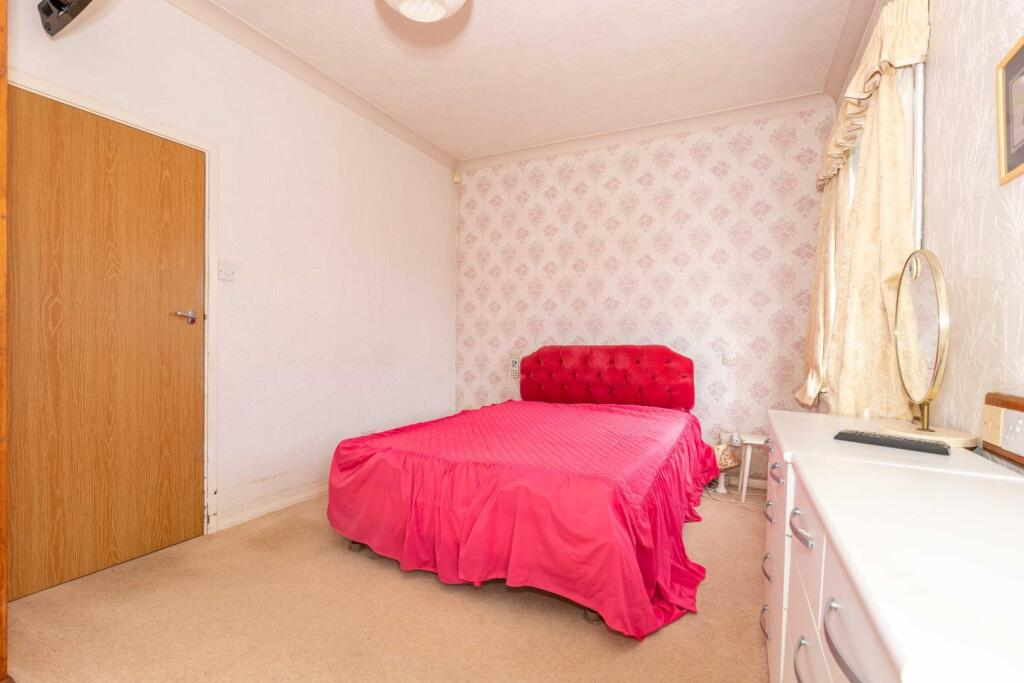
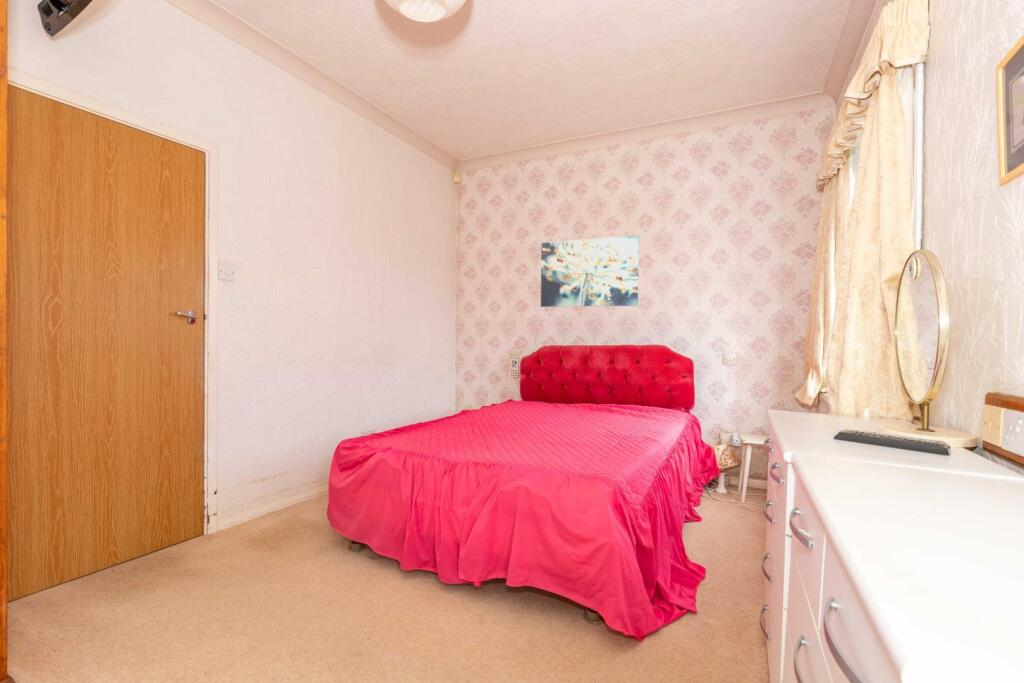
+ wall art [540,234,640,308]
